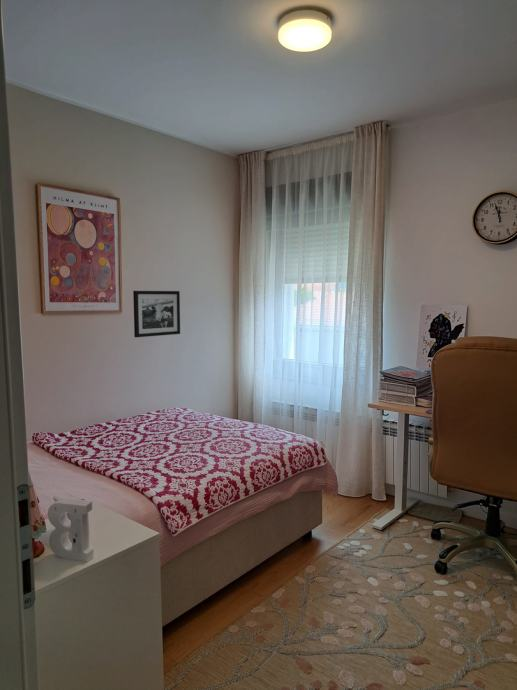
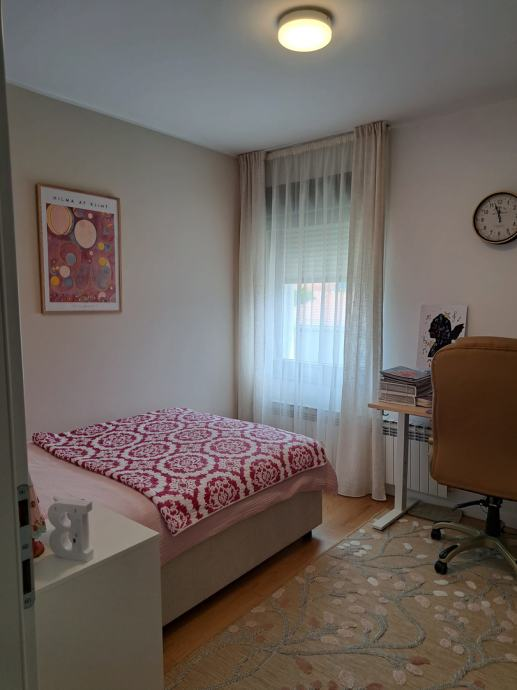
- picture frame [132,290,181,338]
